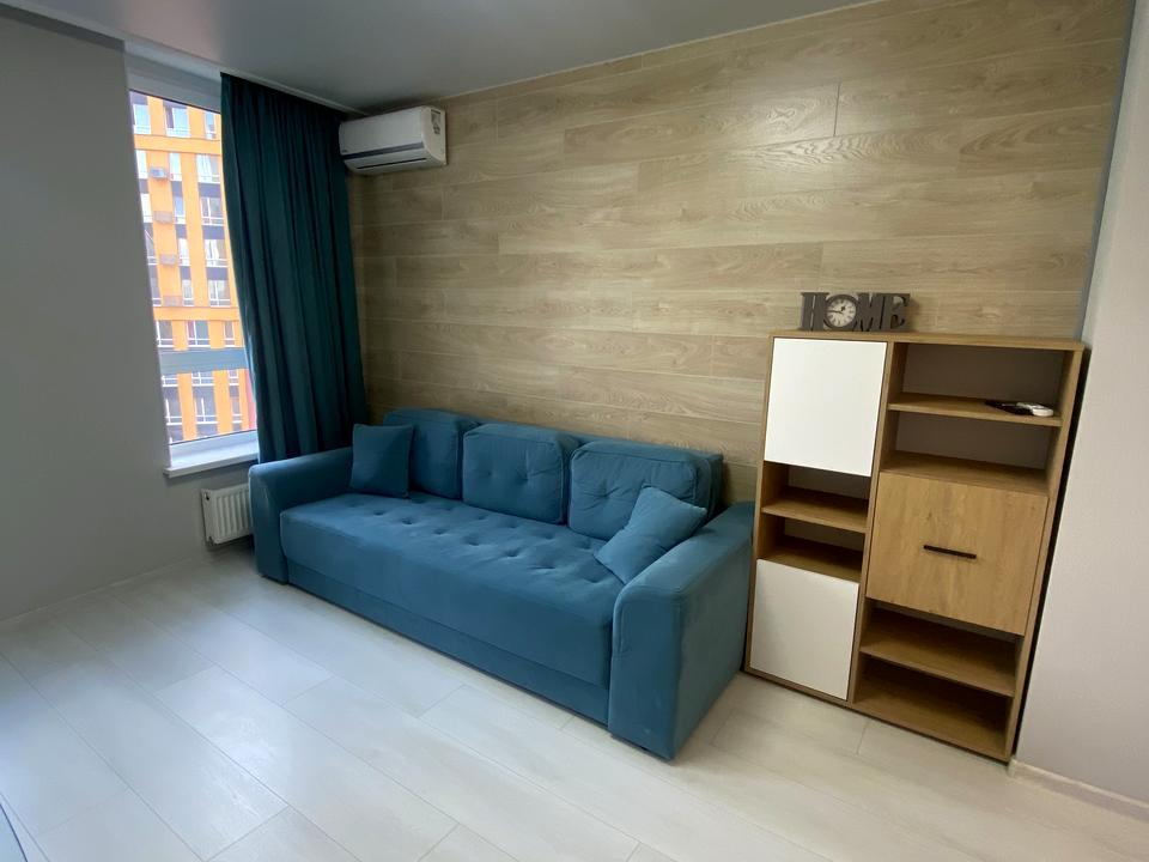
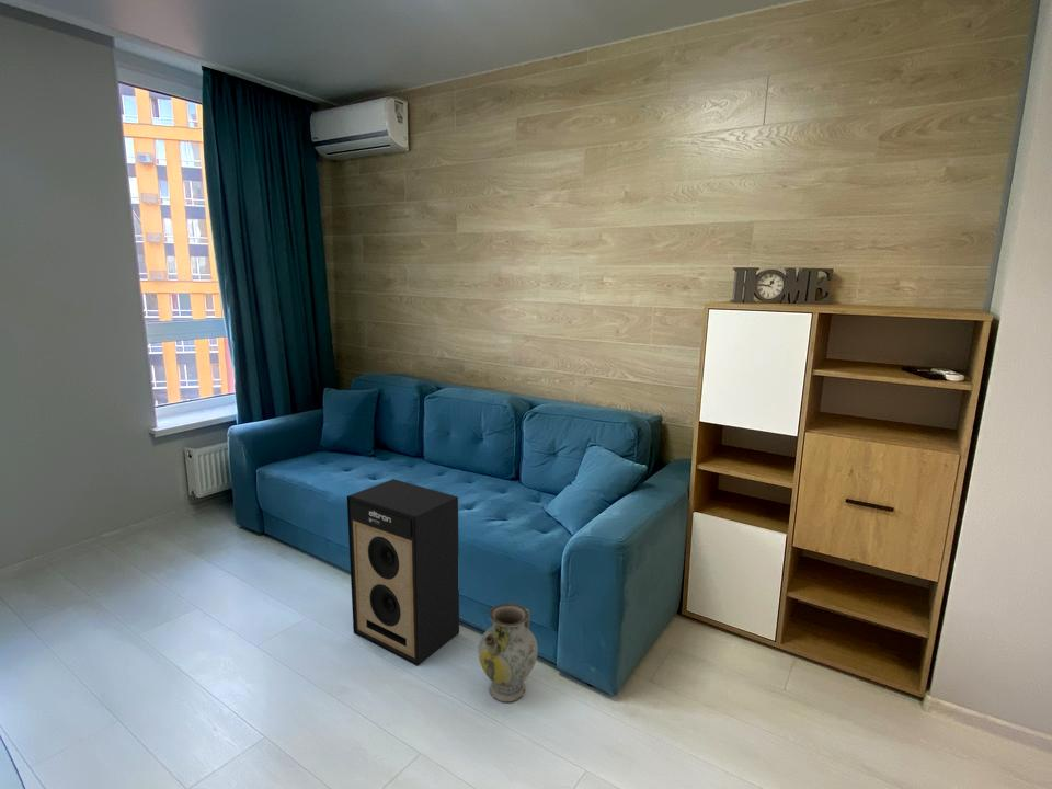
+ ceramic jug [477,603,539,704]
+ speaker [346,478,460,666]
